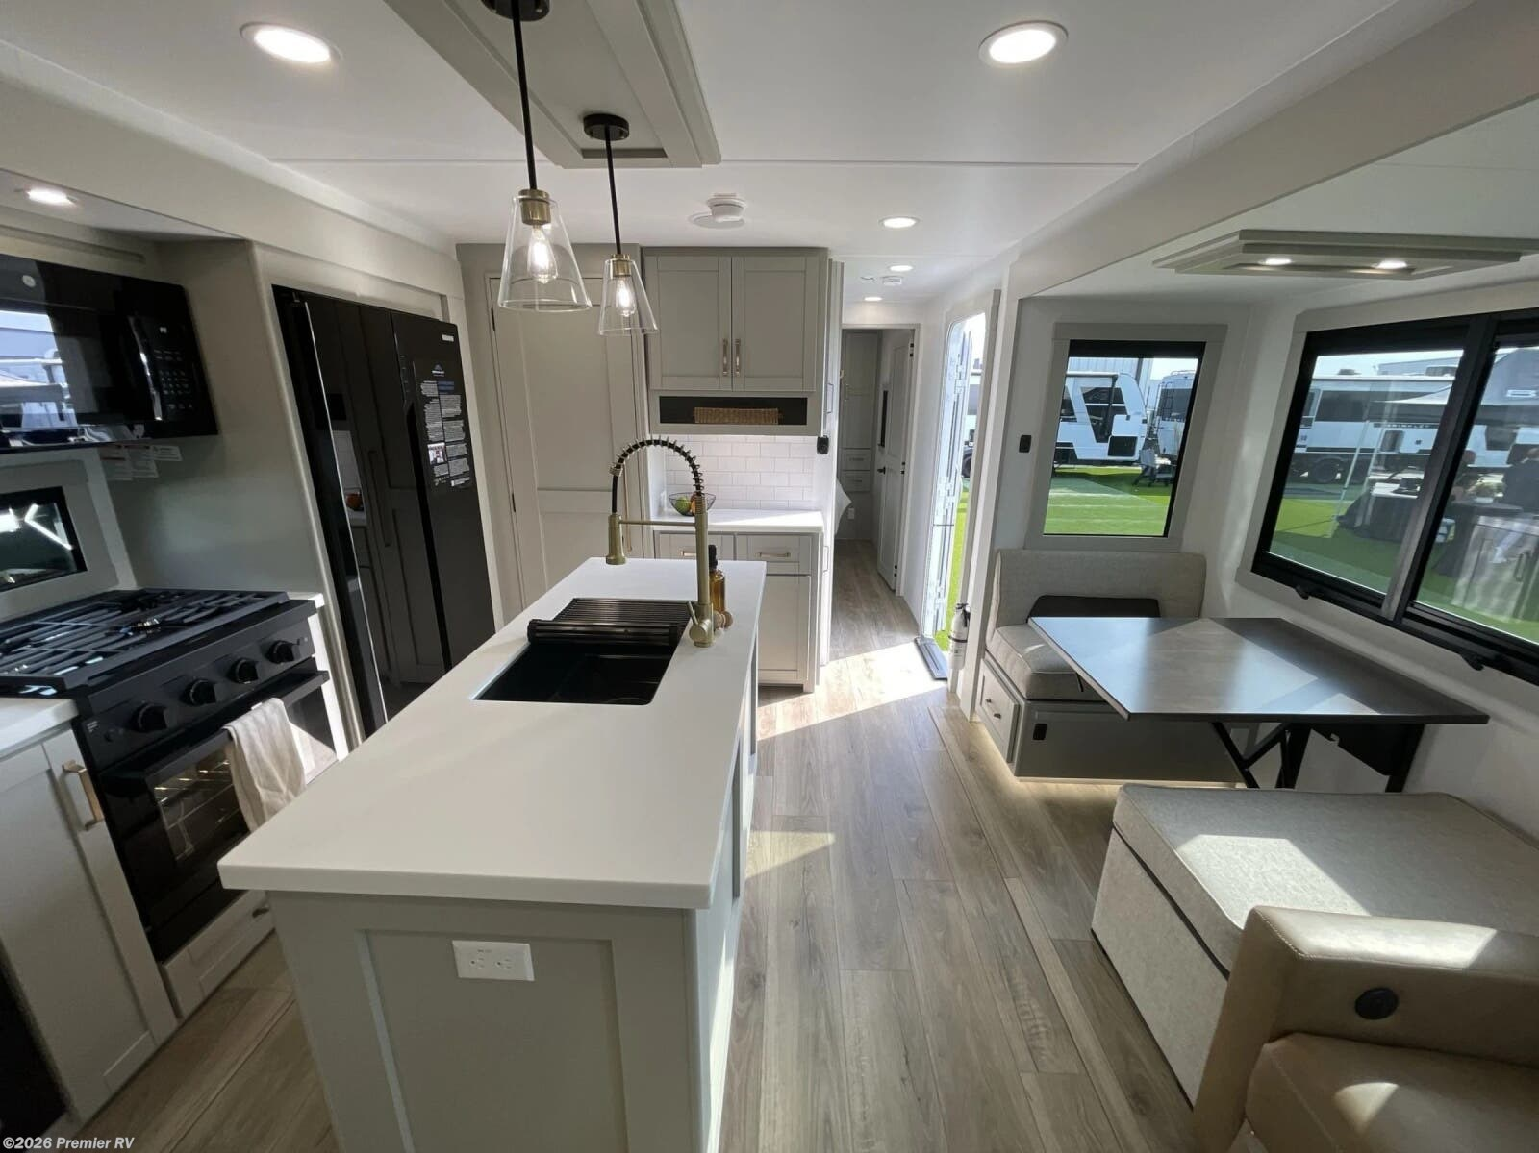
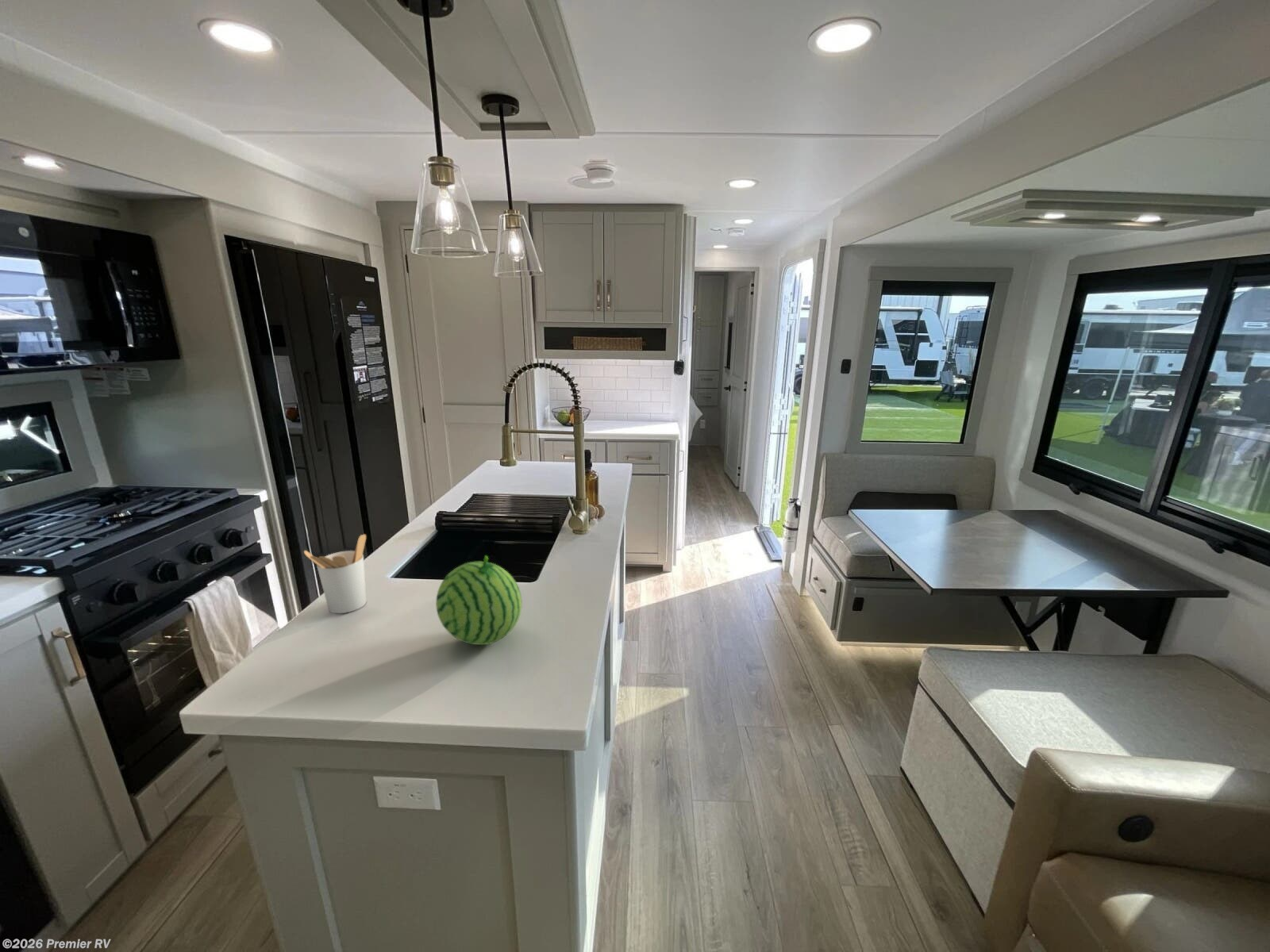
+ utensil holder [303,534,368,614]
+ fruit [435,555,522,646]
